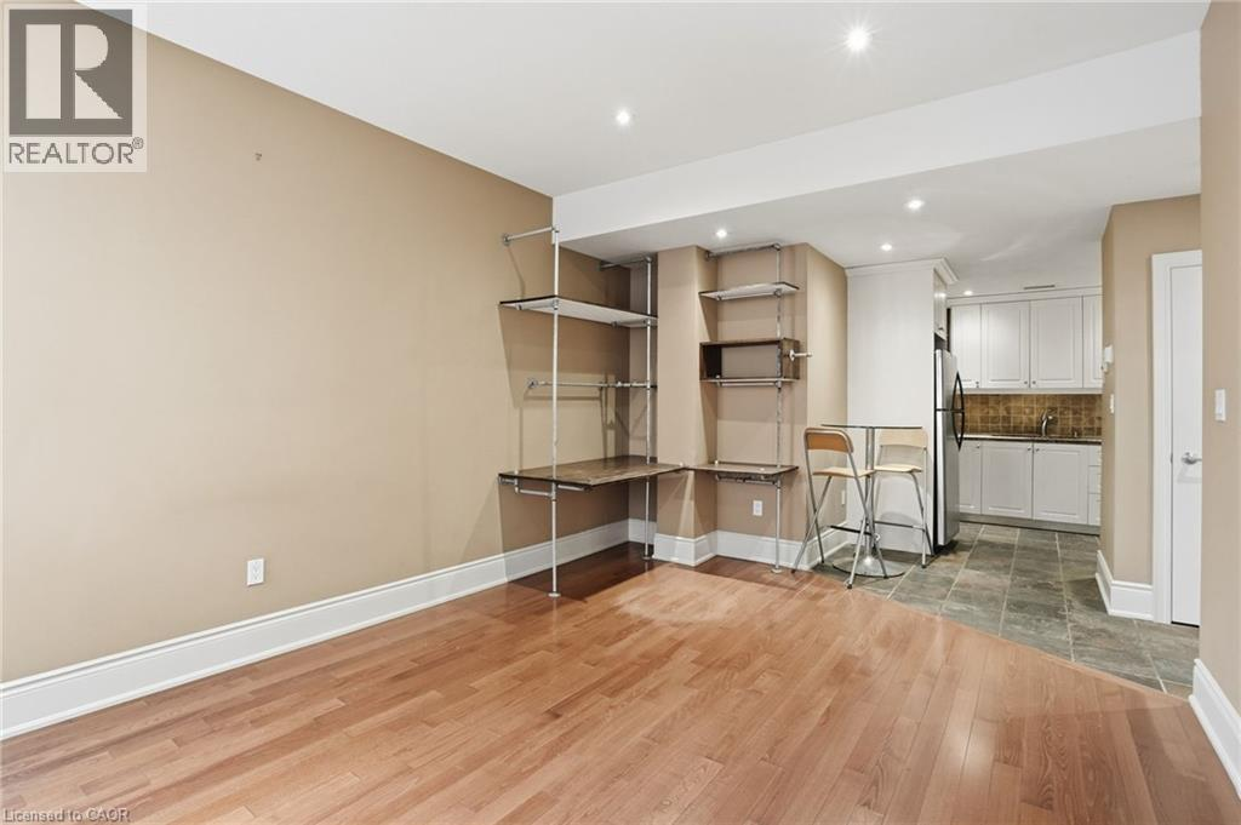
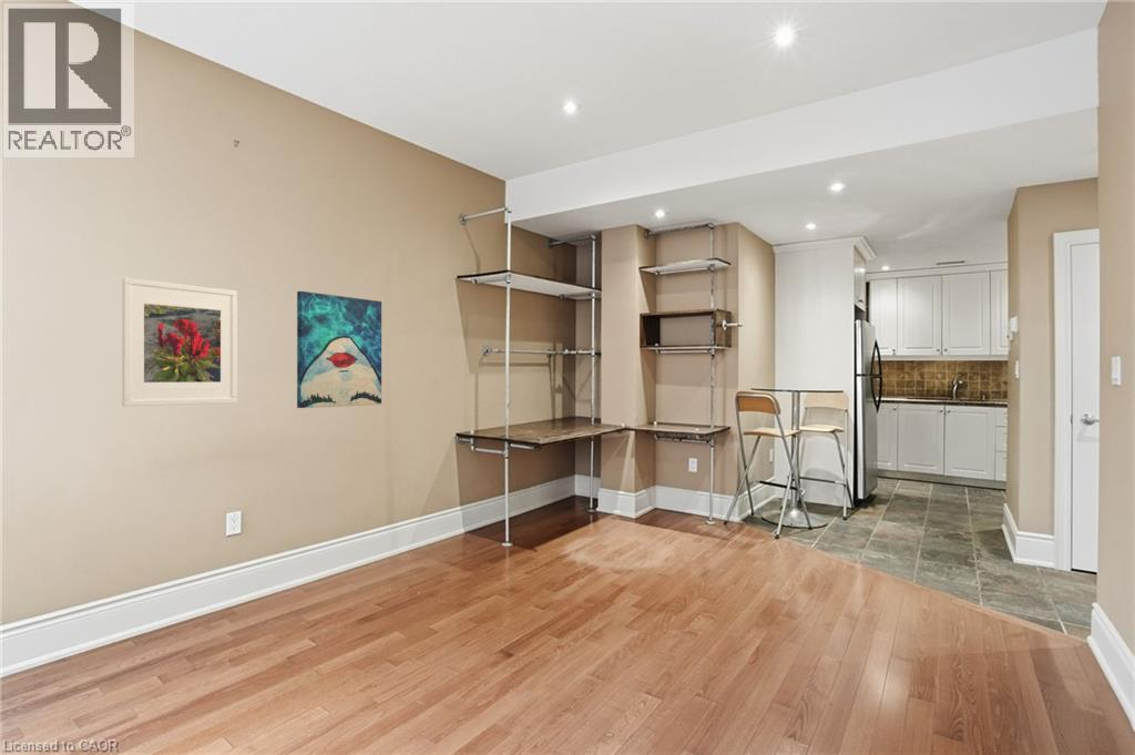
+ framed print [121,277,238,408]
+ wall art [296,290,382,409]
